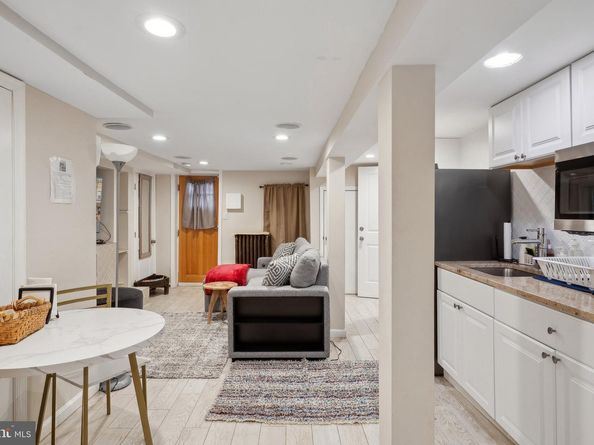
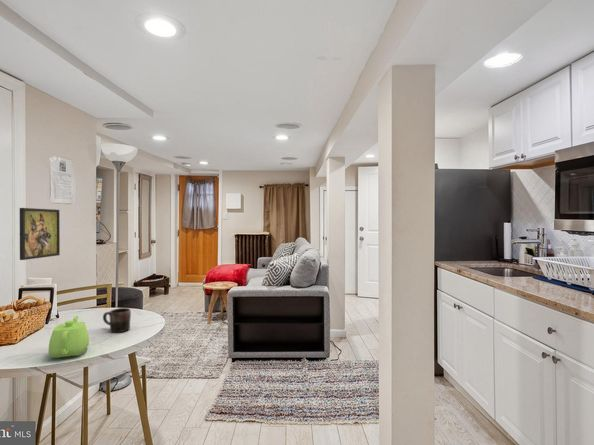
+ mug [102,307,132,333]
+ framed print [19,207,61,261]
+ teapot [48,315,90,359]
